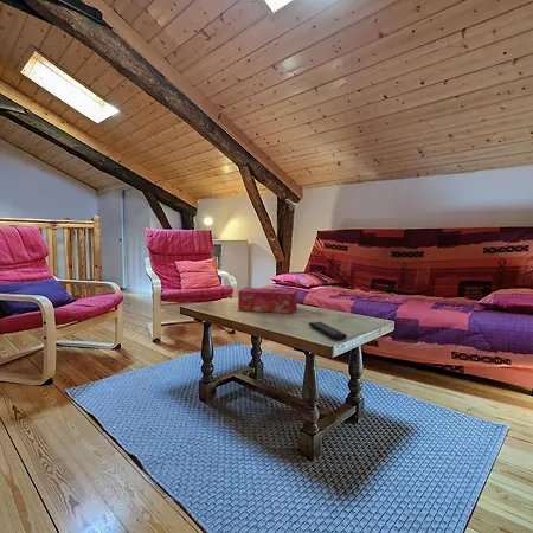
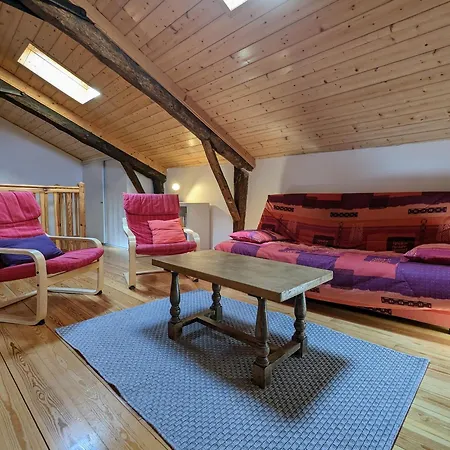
- remote control [308,321,348,342]
- tissue box [237,287,298,314]
